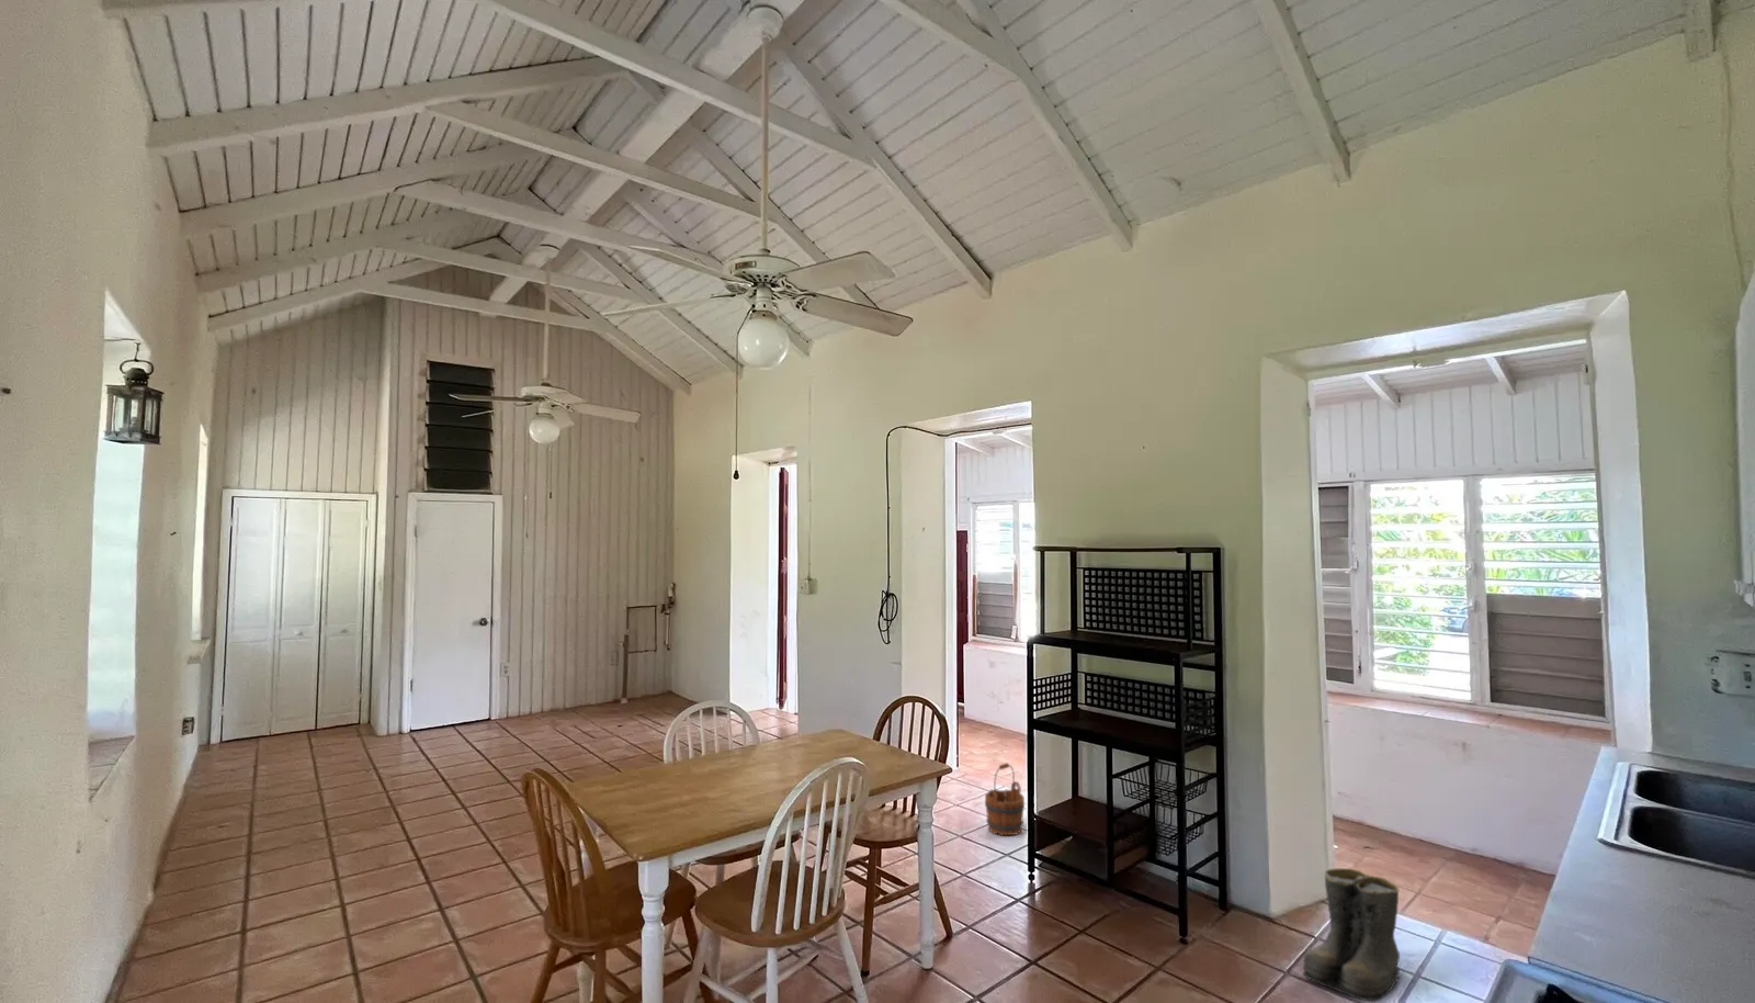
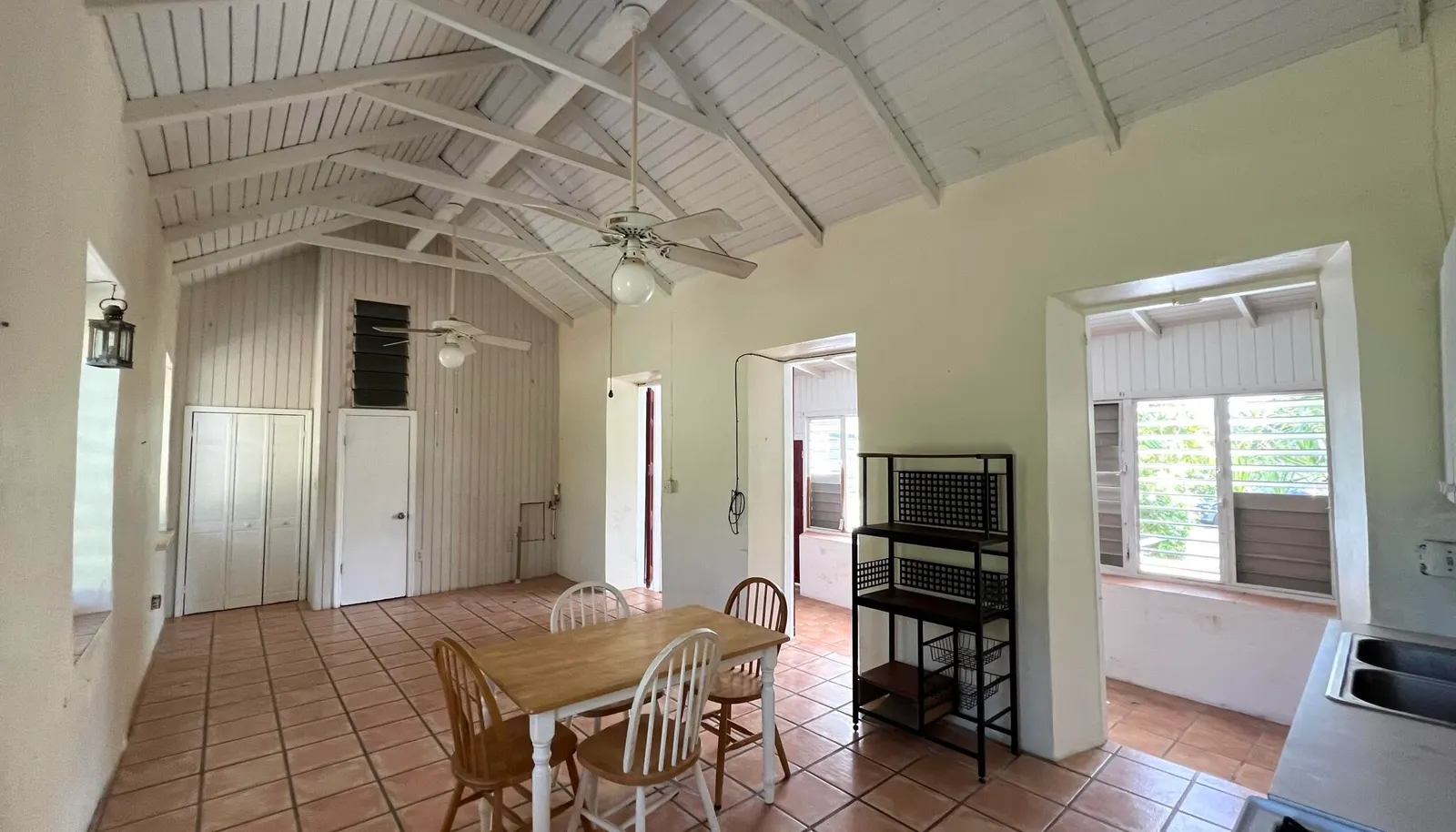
- wooden bucket [984,762,1026,837]
- boots [1302,867,1405,1003]
